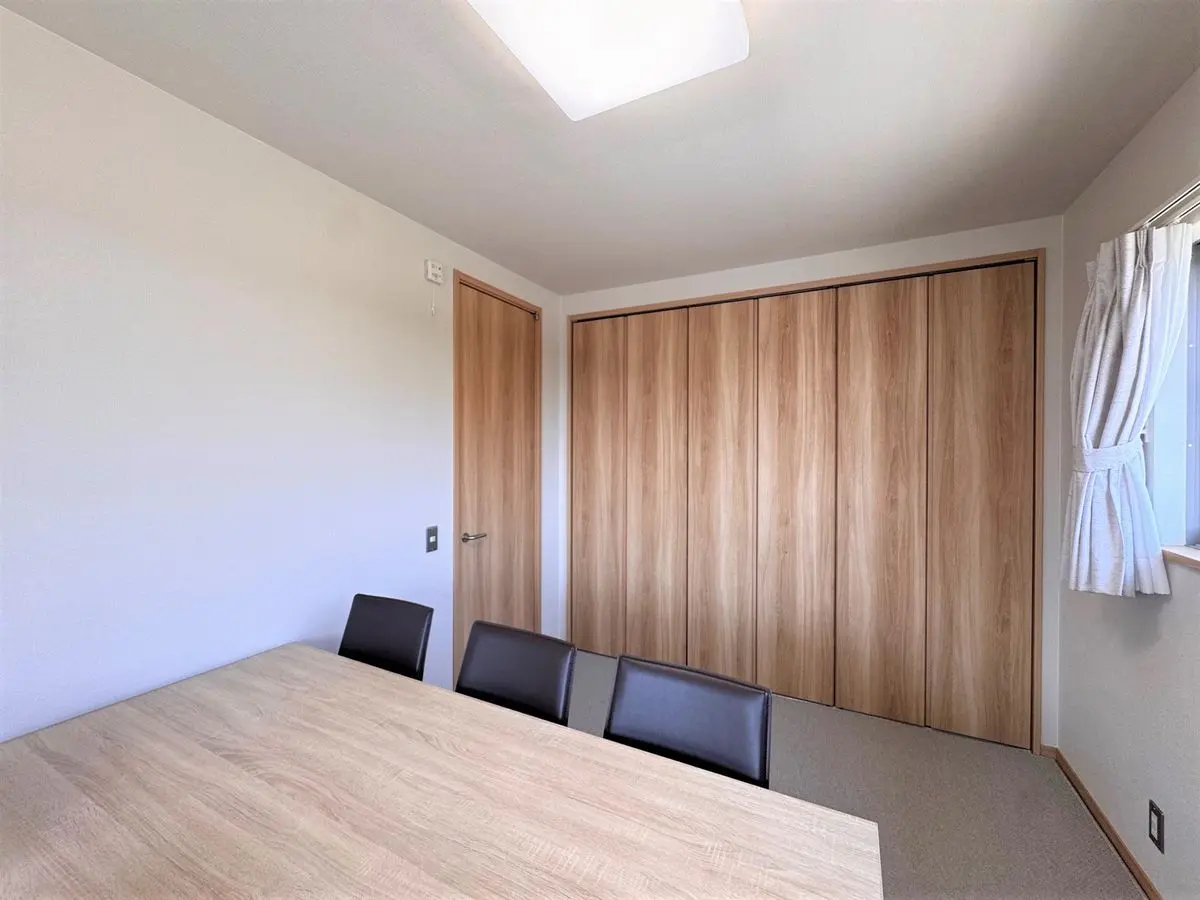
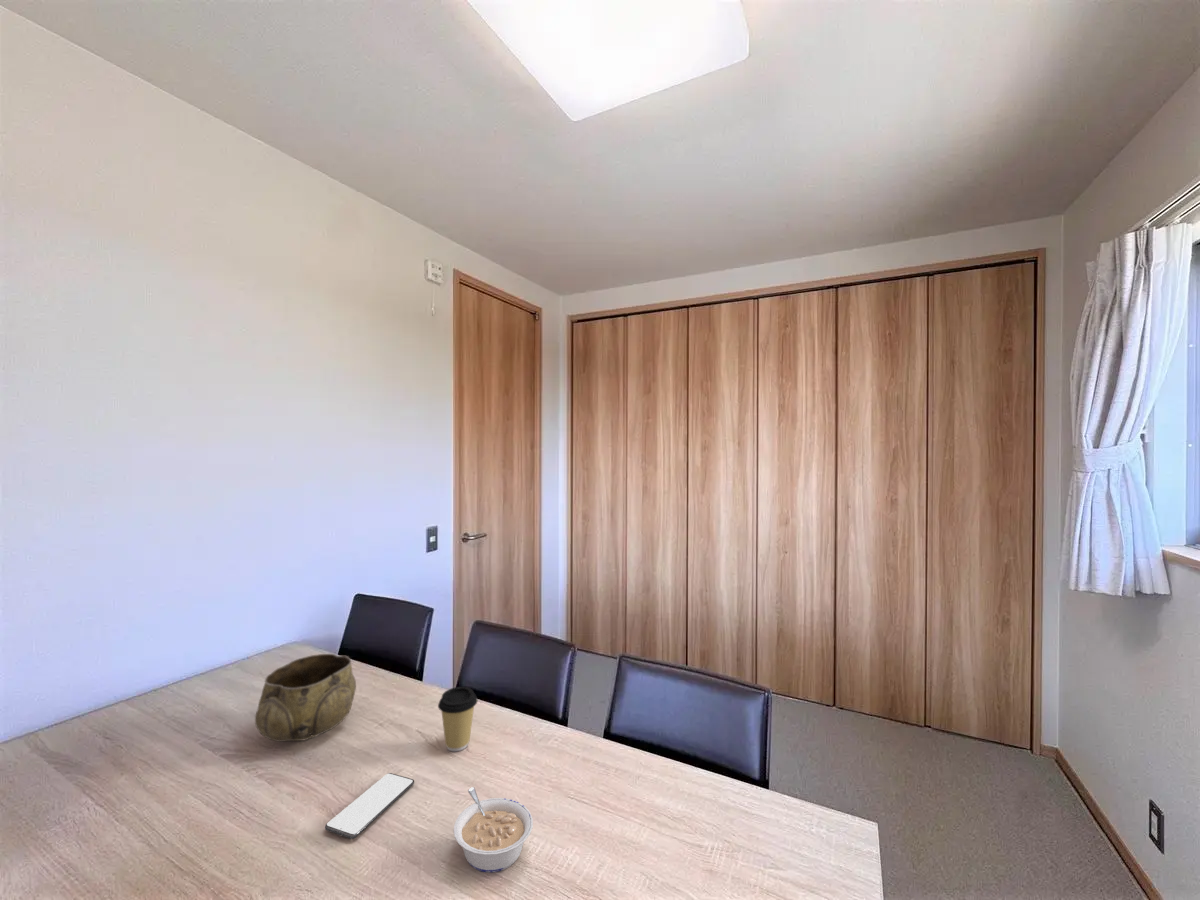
+ coffee cup [437,686,478,752]
+ decorative bowl [254,653,357,743]
+ smartphone [324,772,415,840]
+ legume [452,786,534,874]
